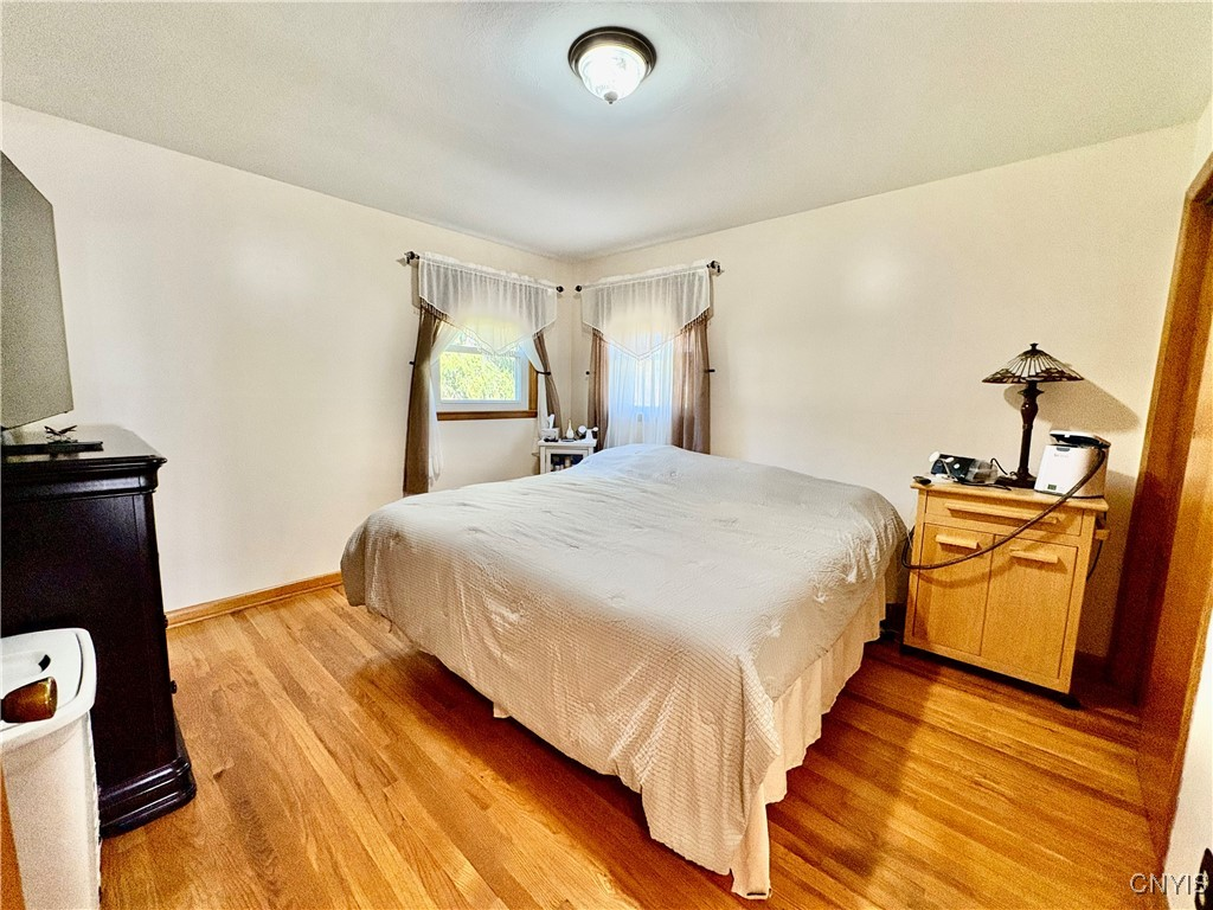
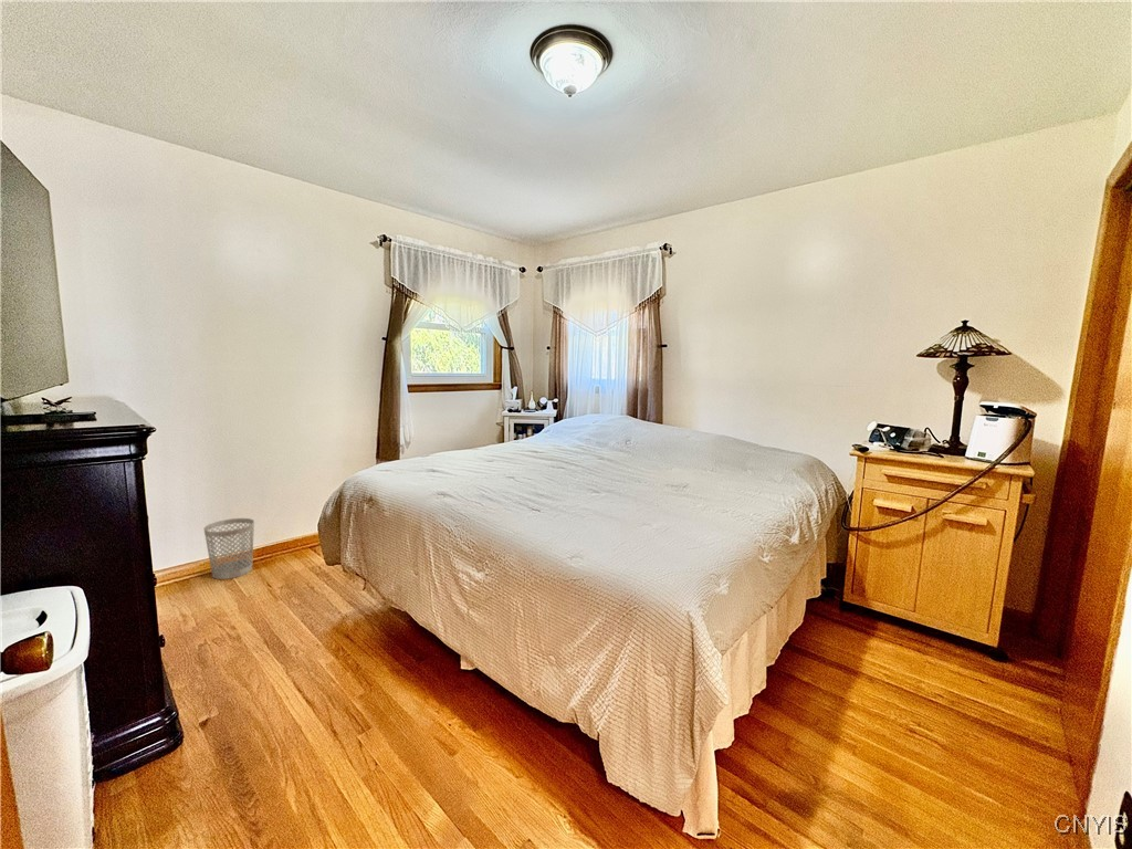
+ wastebasket [203,517,255,580]
